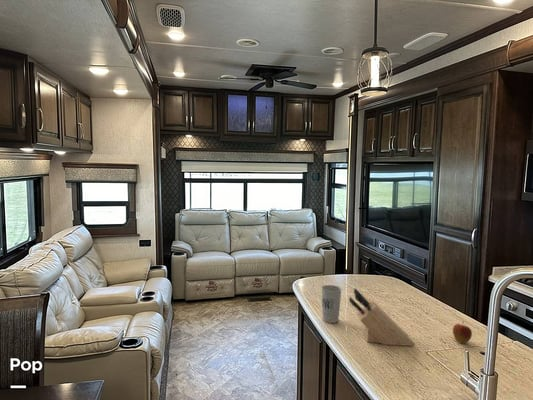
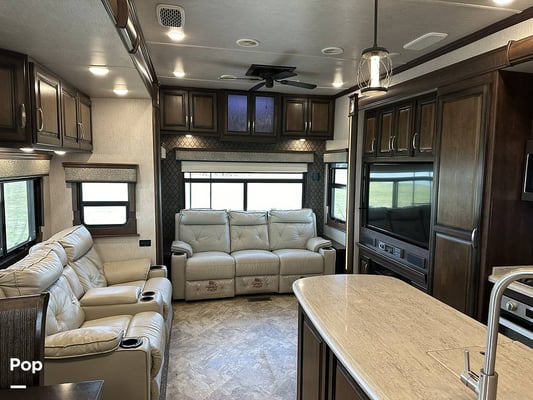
- cup [320,284,342,324]
- knife block [348,287,415,347]
- fruit [452,320,473,344]
